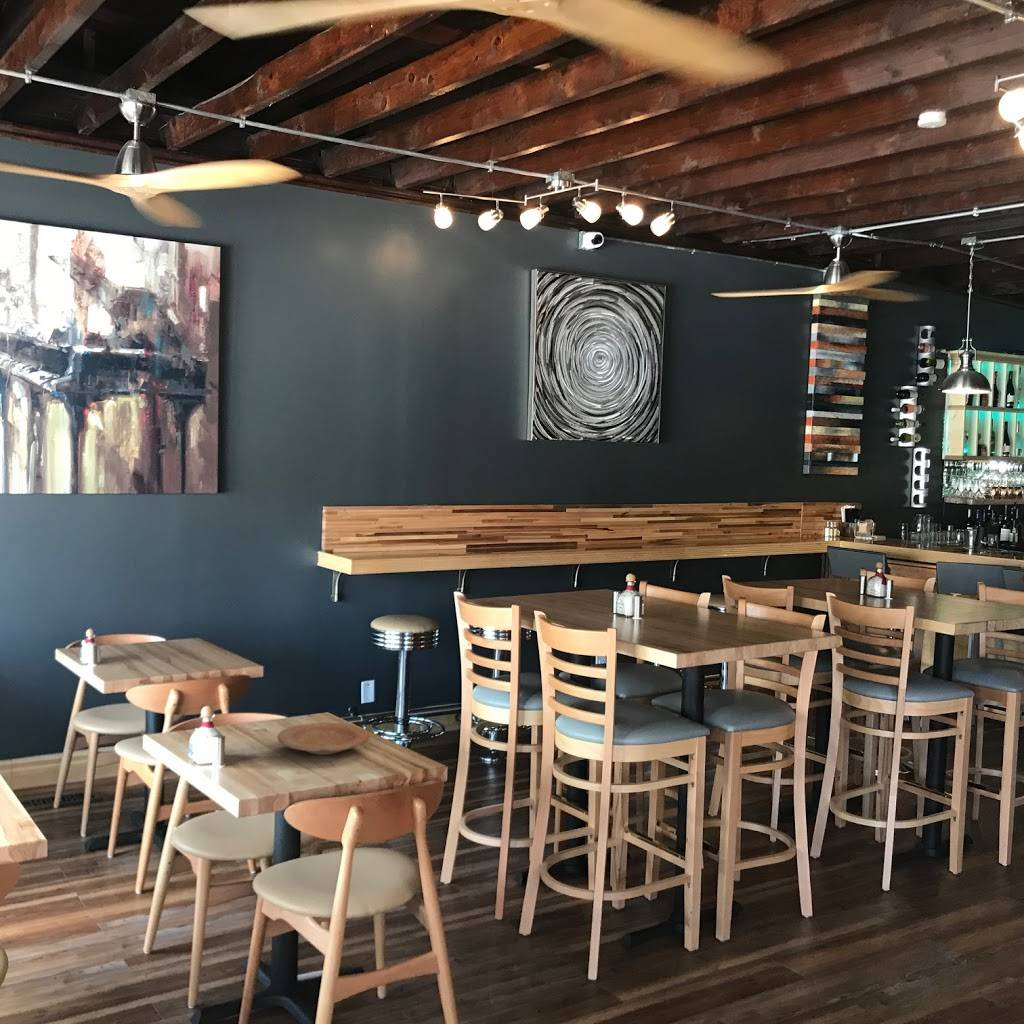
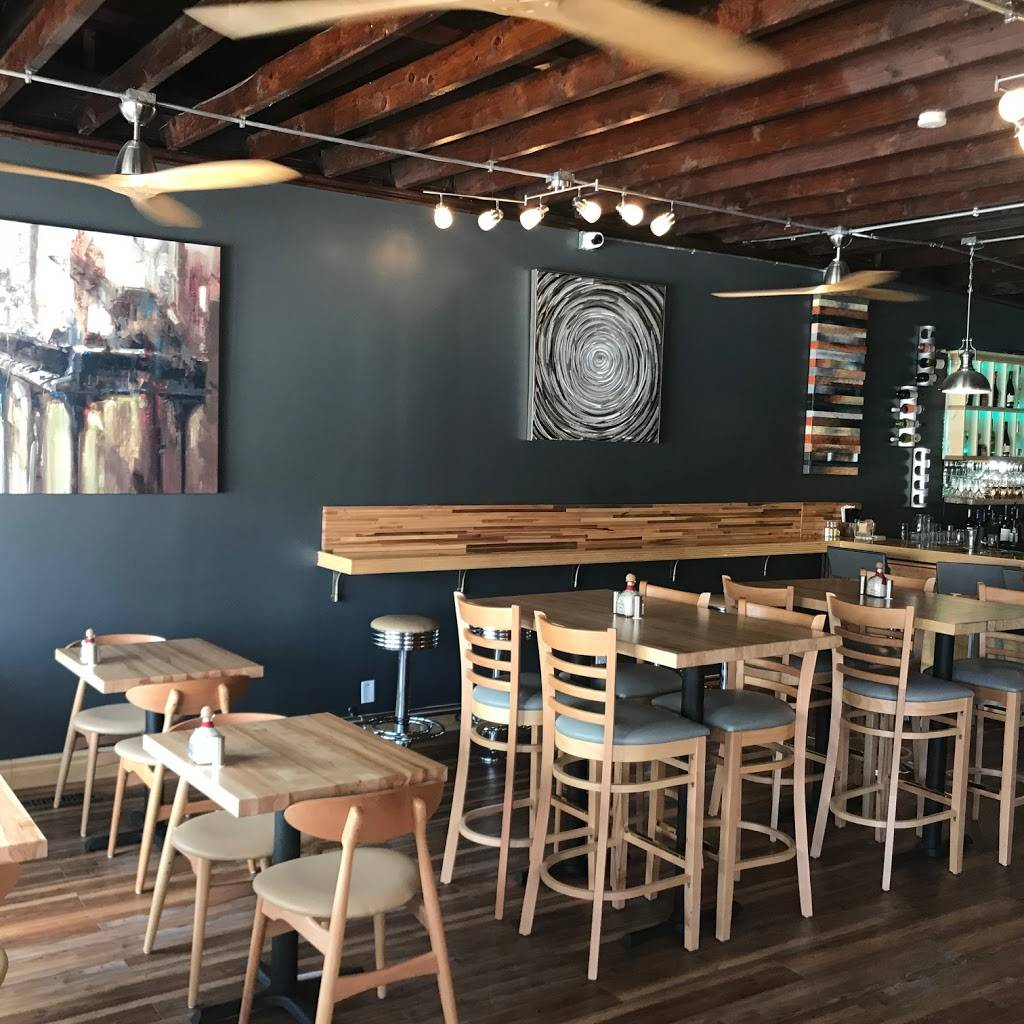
- plate [277,722,370,756]
